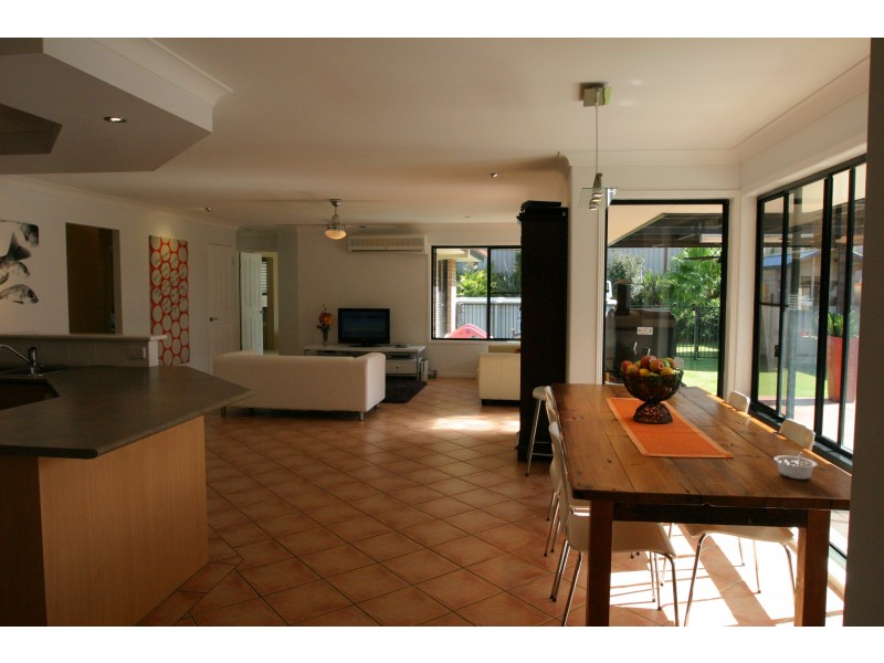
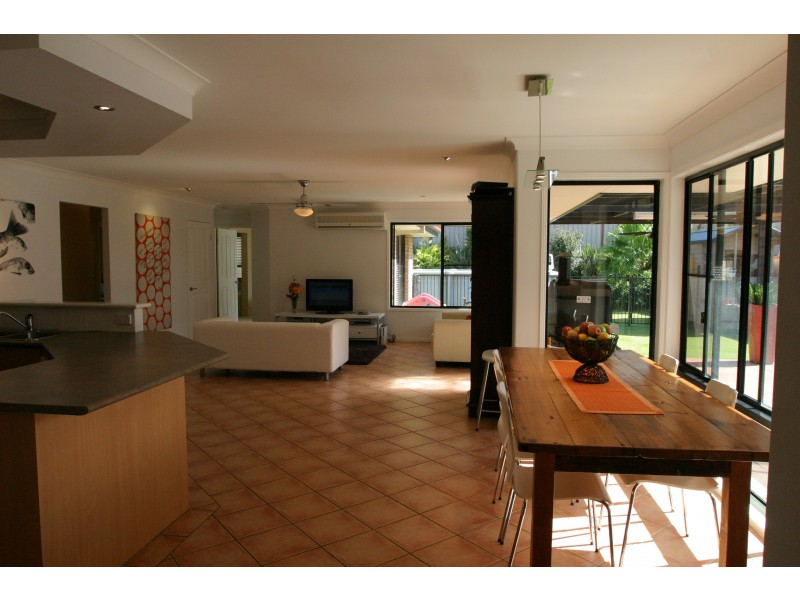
- legume [774,452,819,481]
